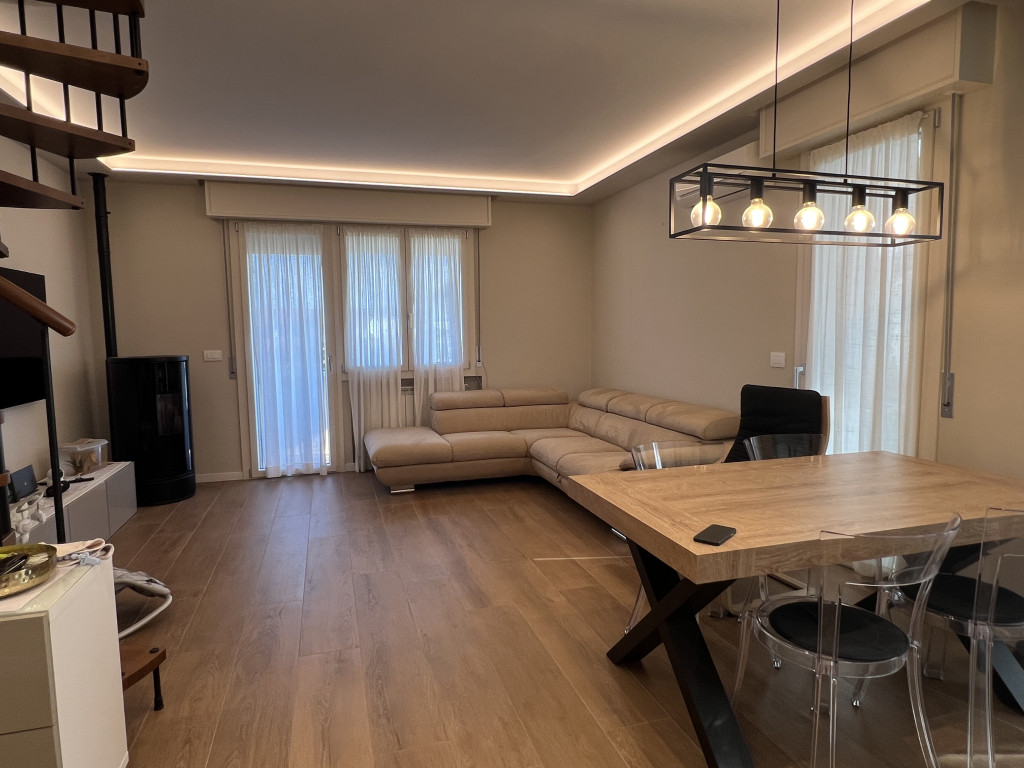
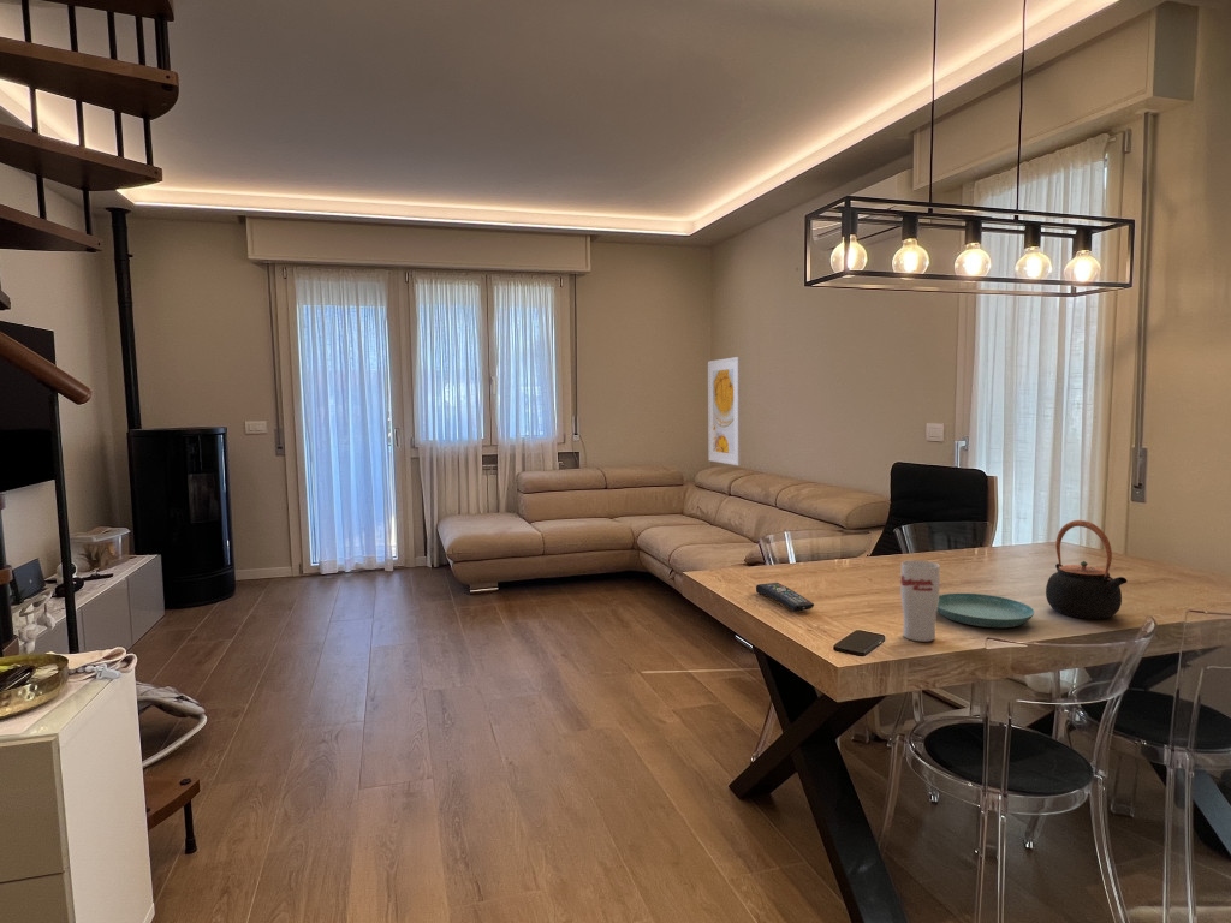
+ cup [899,559,941,643]
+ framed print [707,356,742,466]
+ remote control [755,582,815,612]
+ saucer [936,592,1036,629]
+ teapot [1045,519,1129,620]
